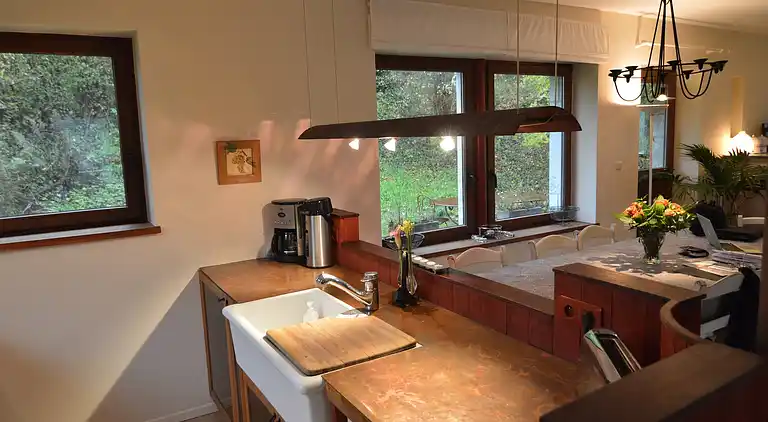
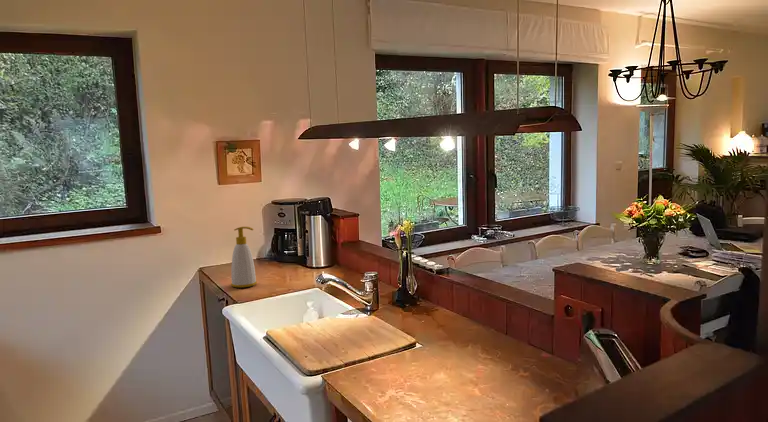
+ soap bottle [230,226,258,289]
